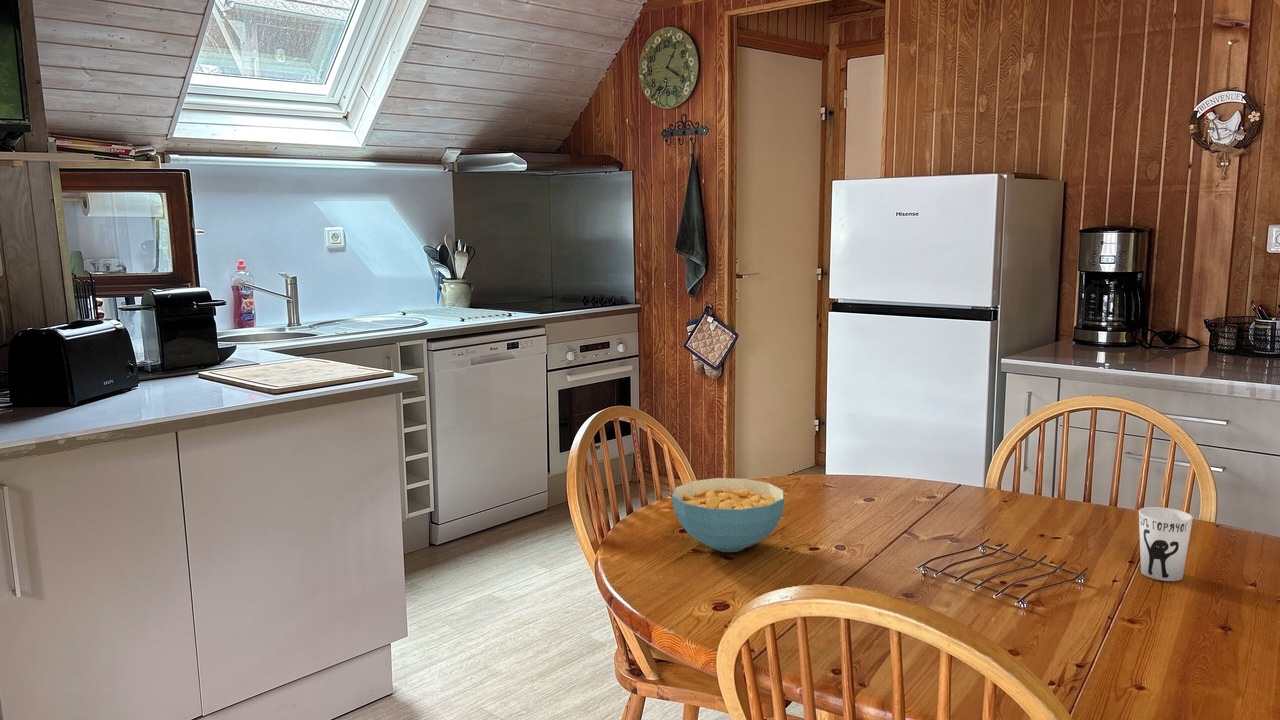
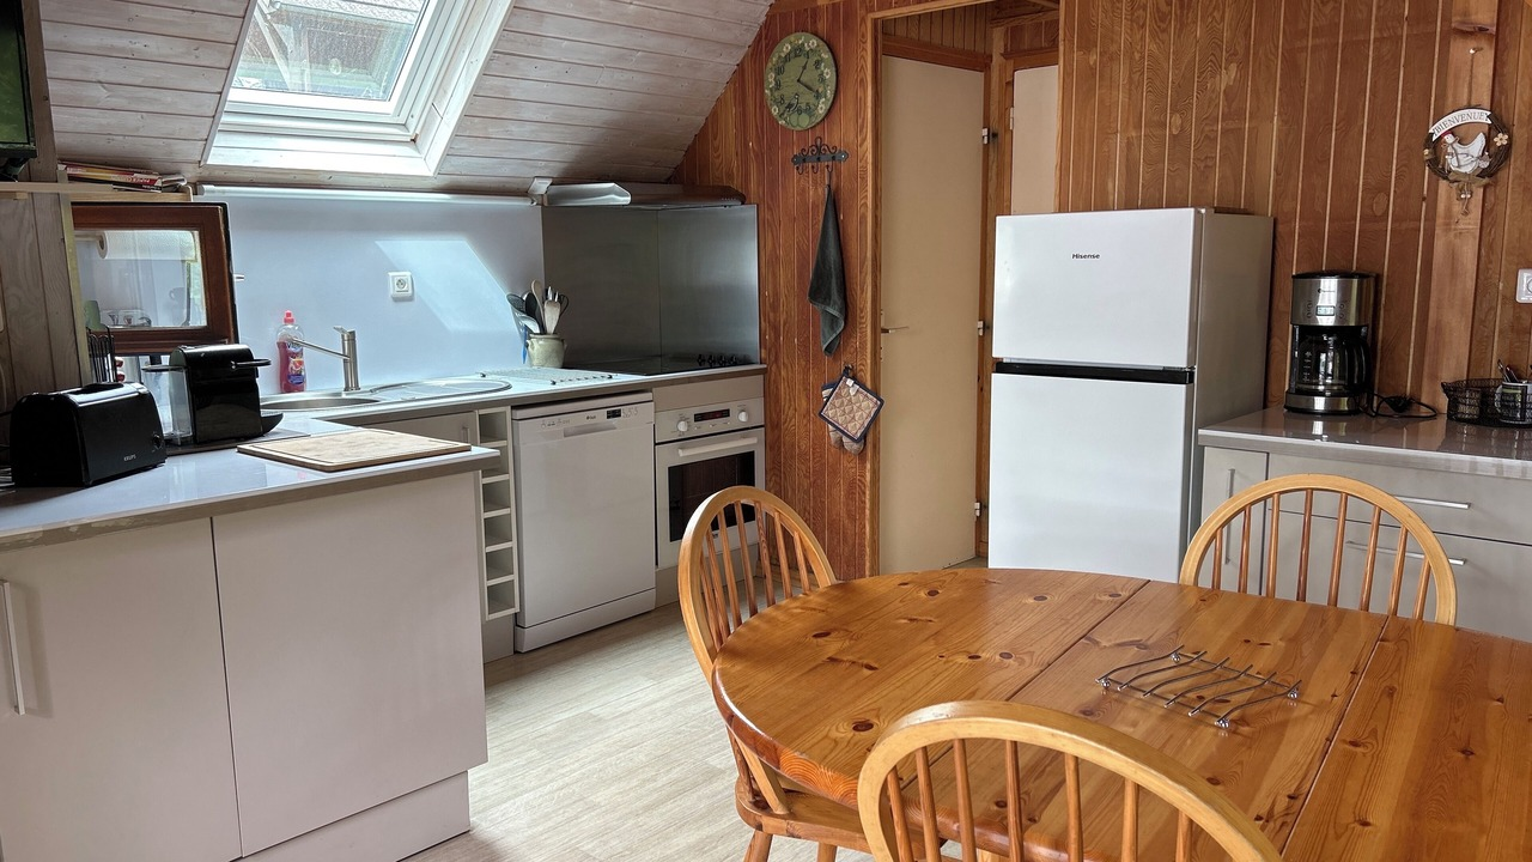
- cup [1138,506,1194,582]
- cereal bowl [671,477,785,553]
